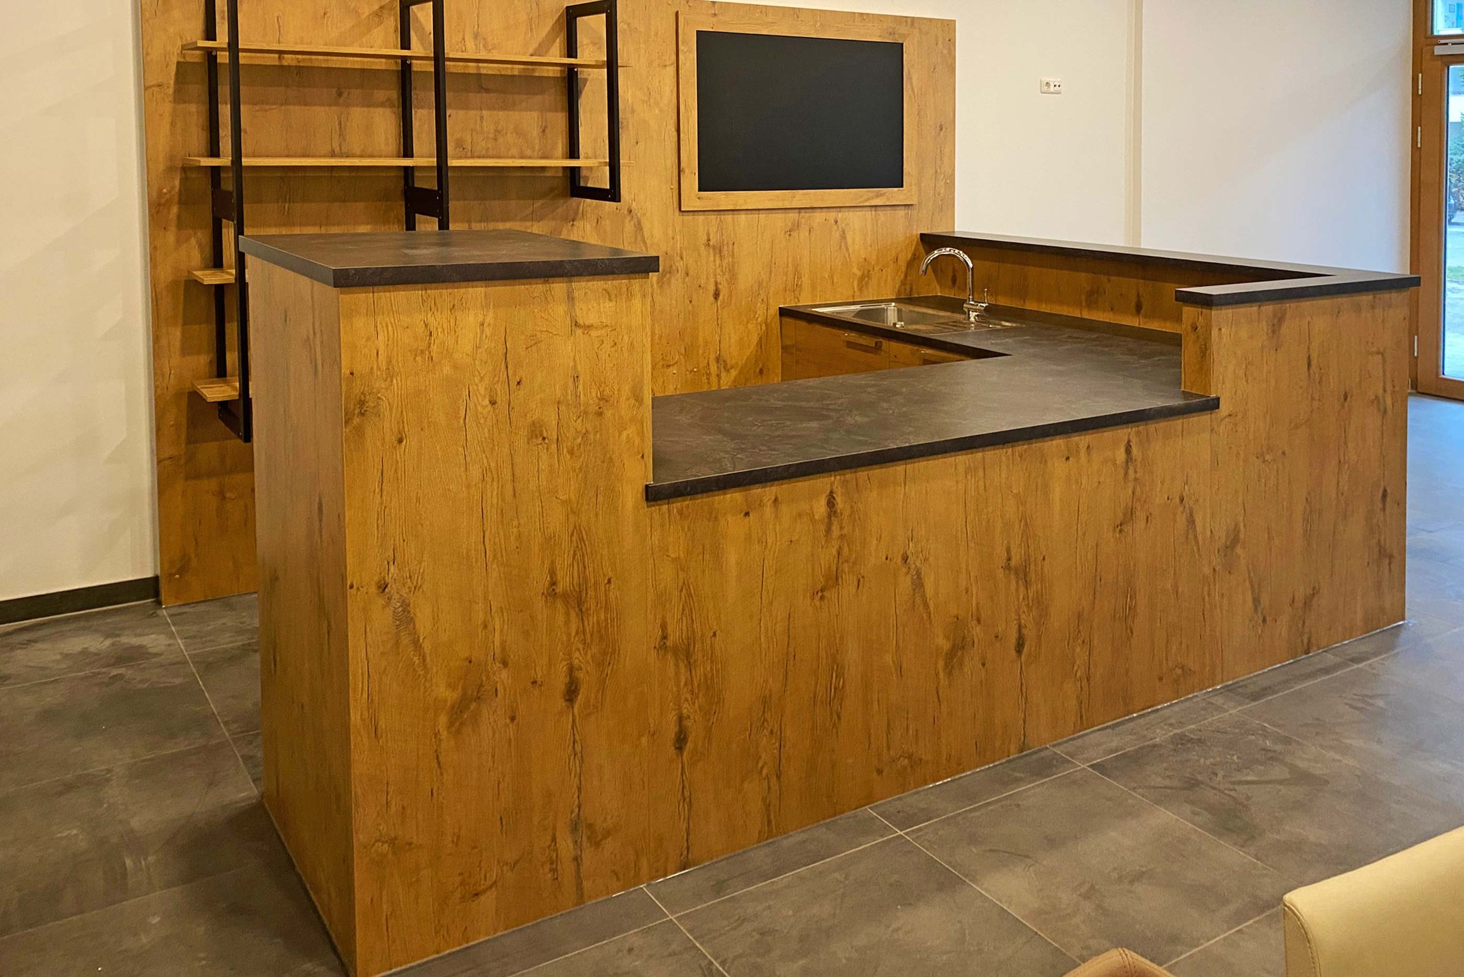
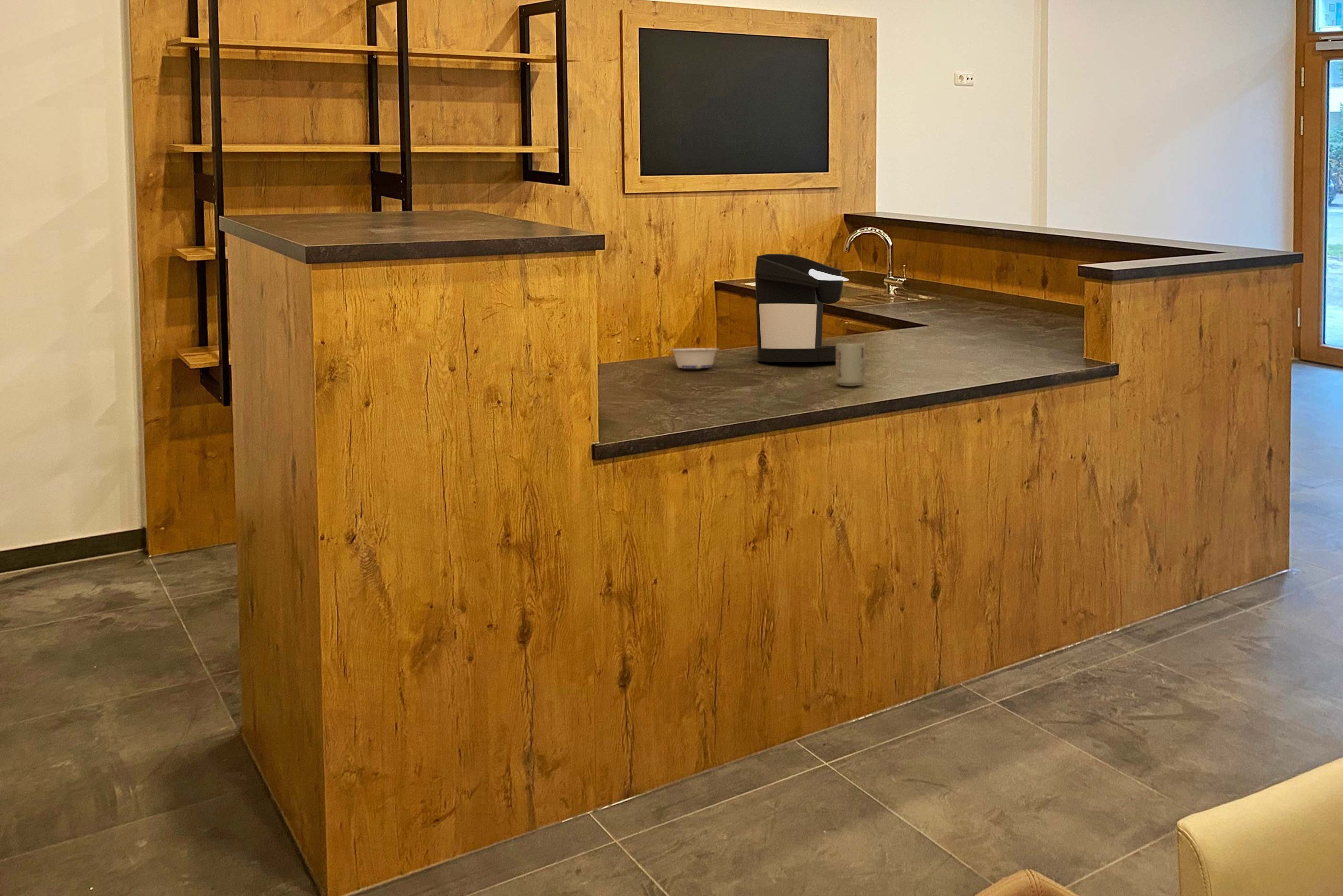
+ coffee maker [754,254,849,362]
+ cup [835,343,865,386]
+ legume [661,345,720,369]
